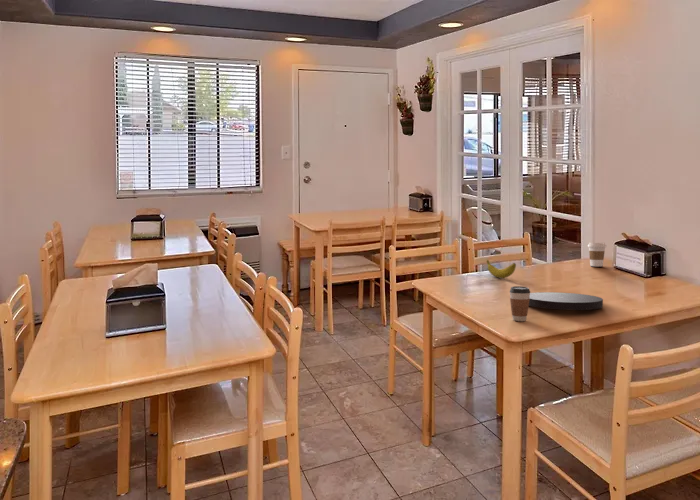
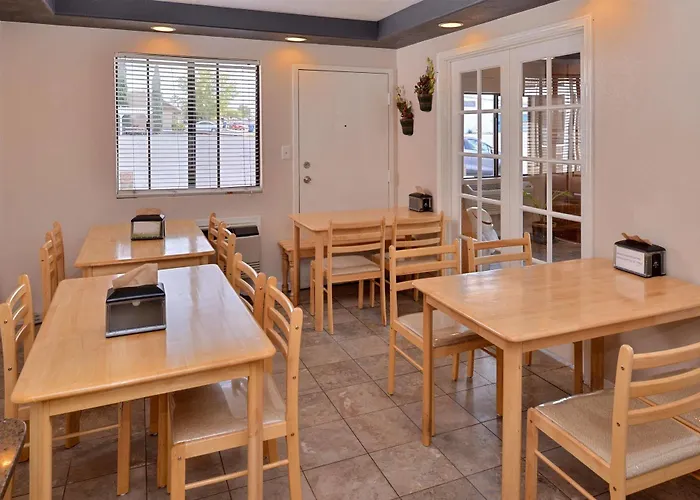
- coffee cup [587,242,607,267]
- coffee cup [509,285,531,322]
- plate [529,291,604,311]
- banana [485,259,517,279]
